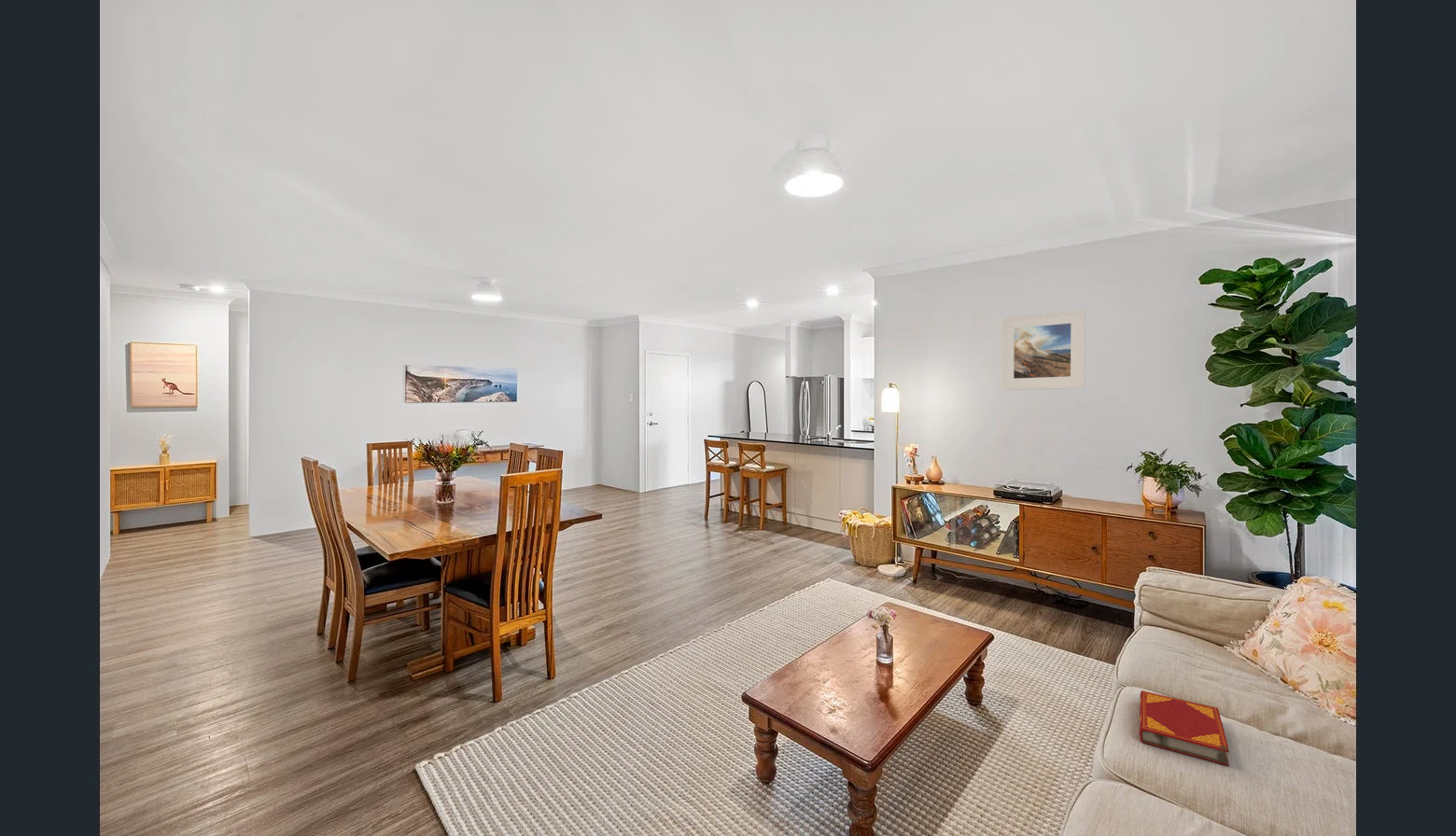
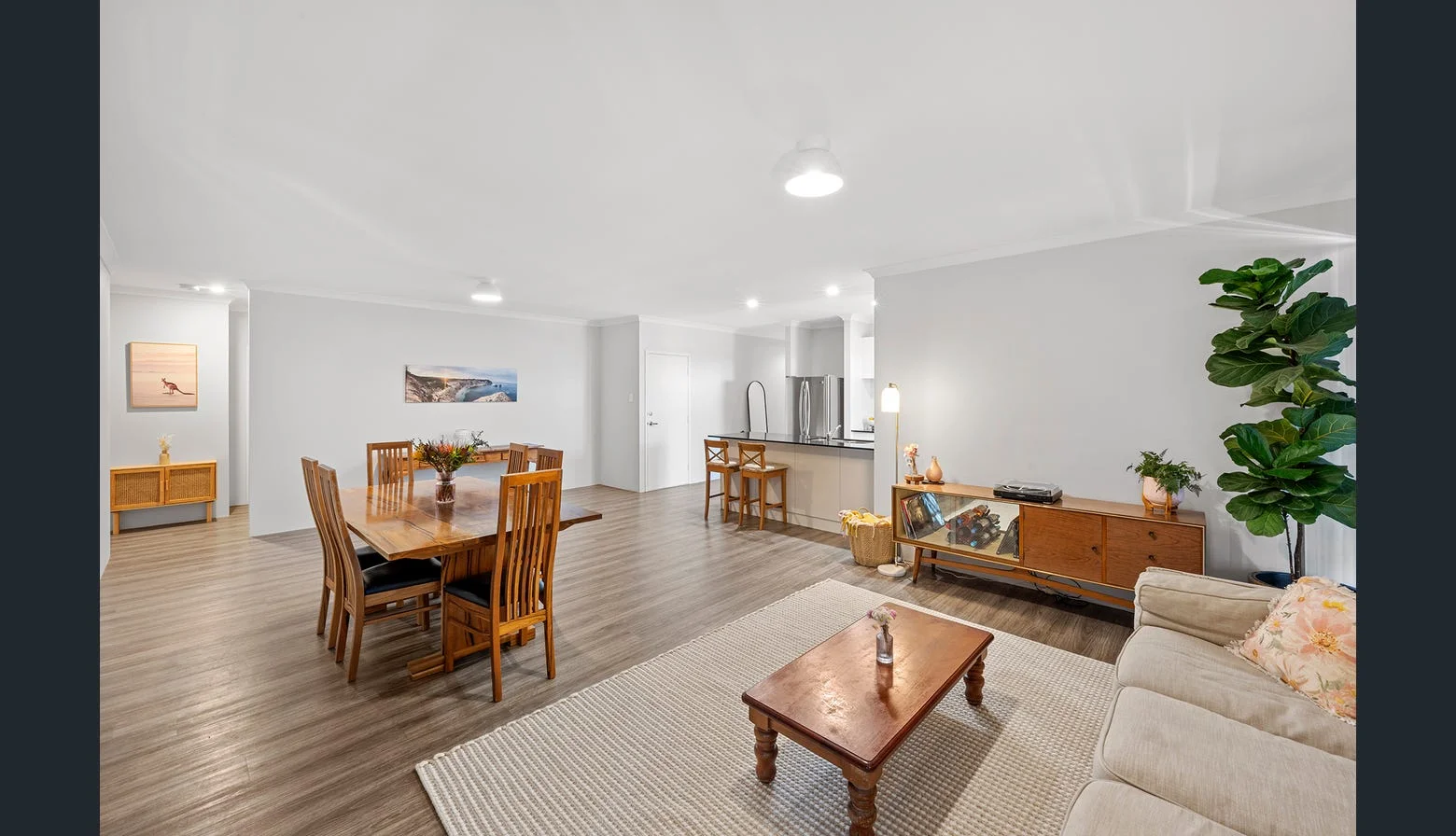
- hardback book [1139,690,1230,767]
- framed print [1001,309,1086,391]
